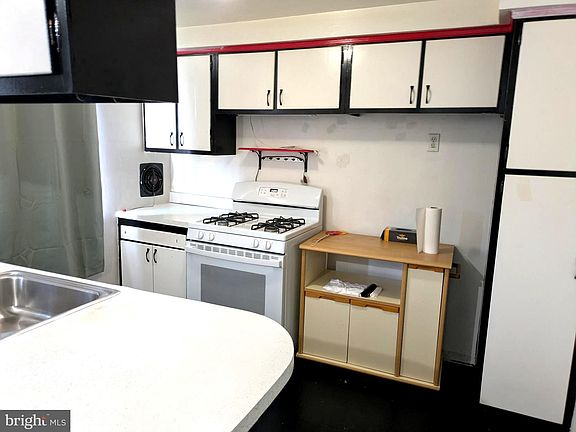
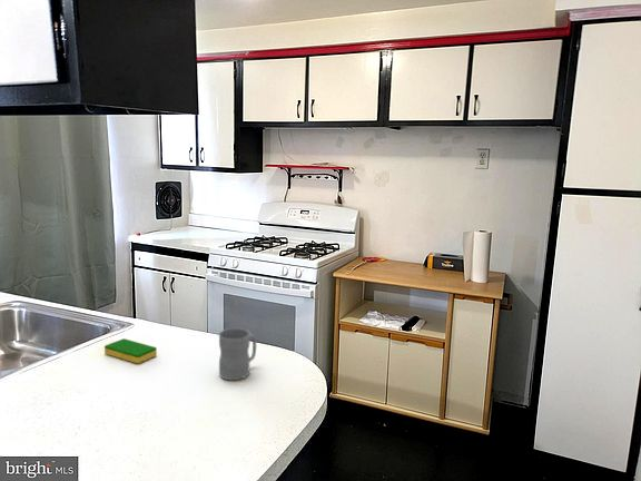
+ mug [218,327,257,381]
+ dish sponge [103,337,158,364]
